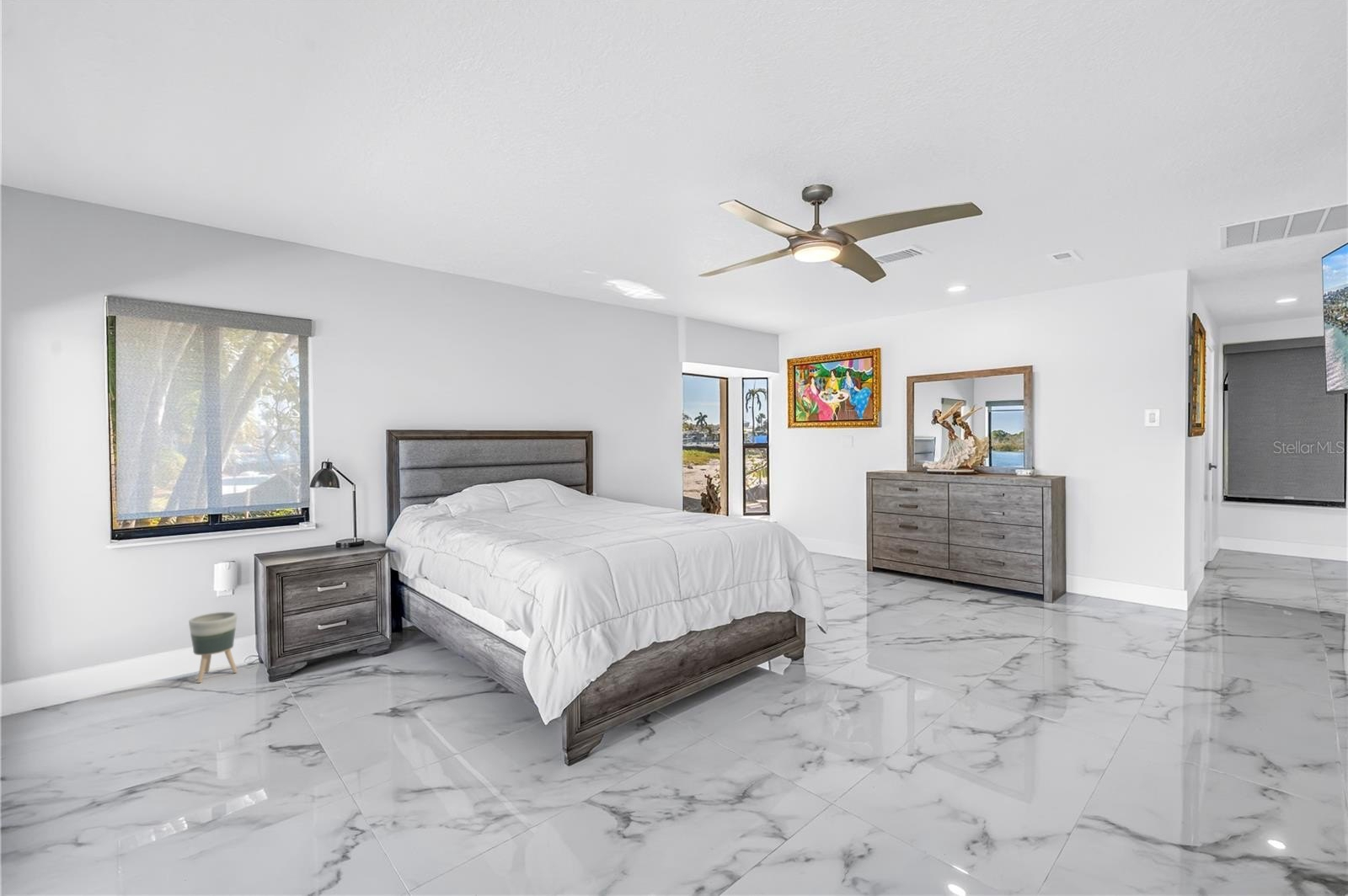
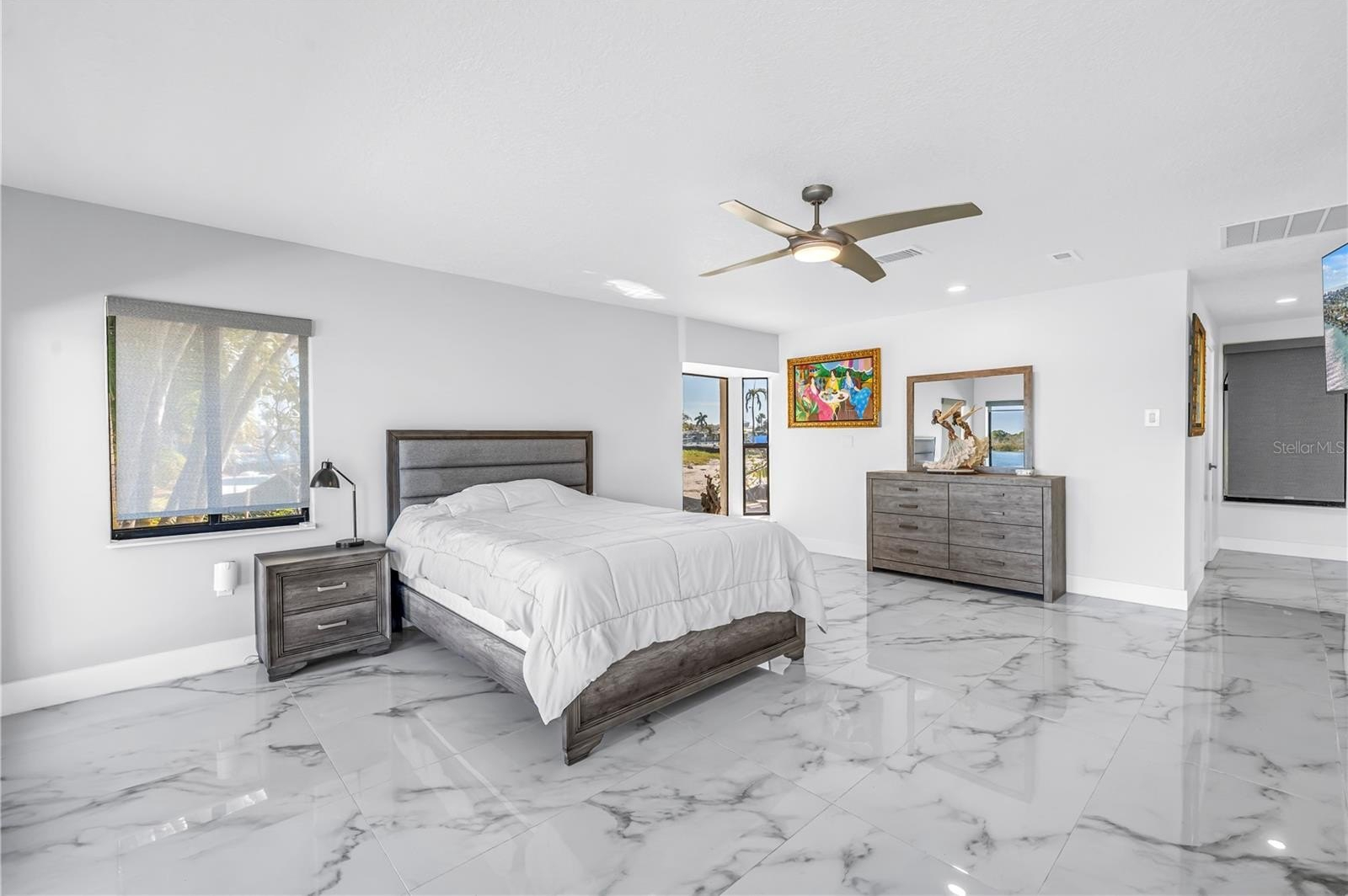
- planter [188,611,238,684]
